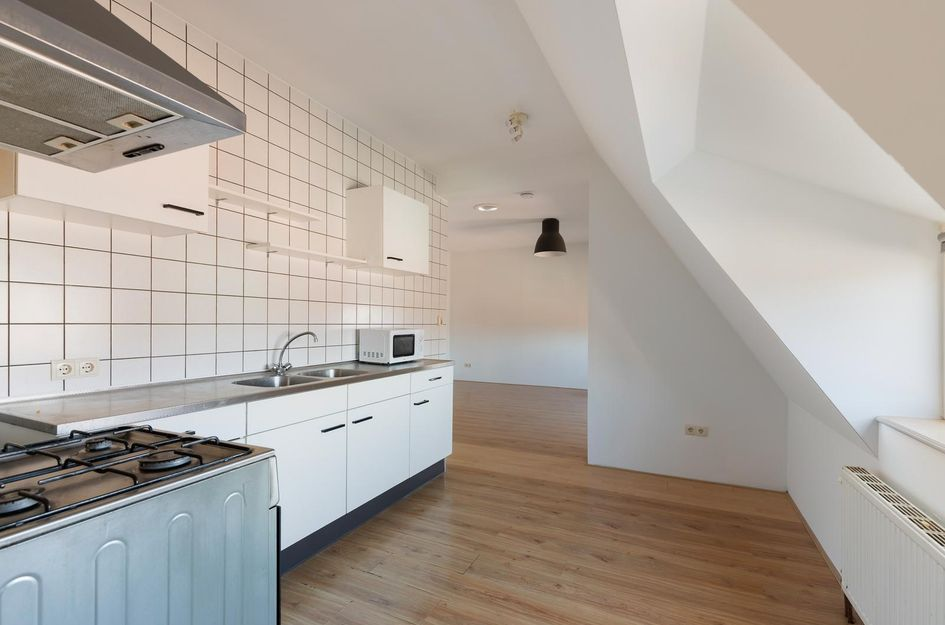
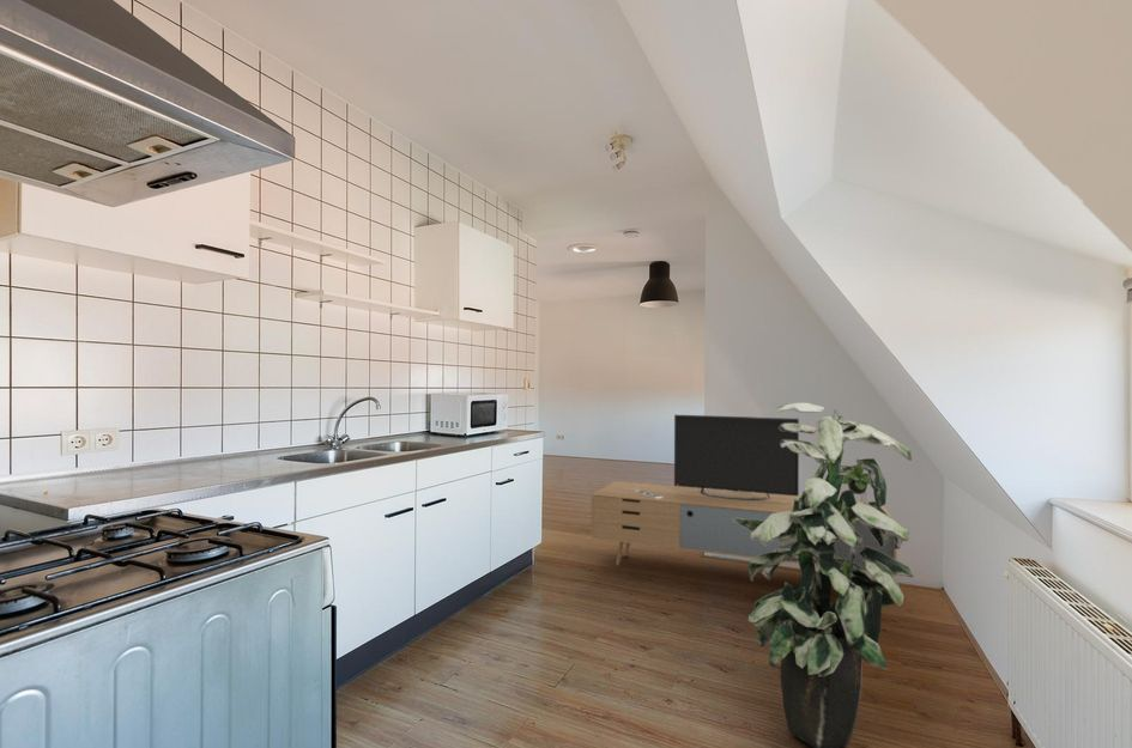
+ indoor plant [732,402,914,748]
+ media console [591,413,898,578]
